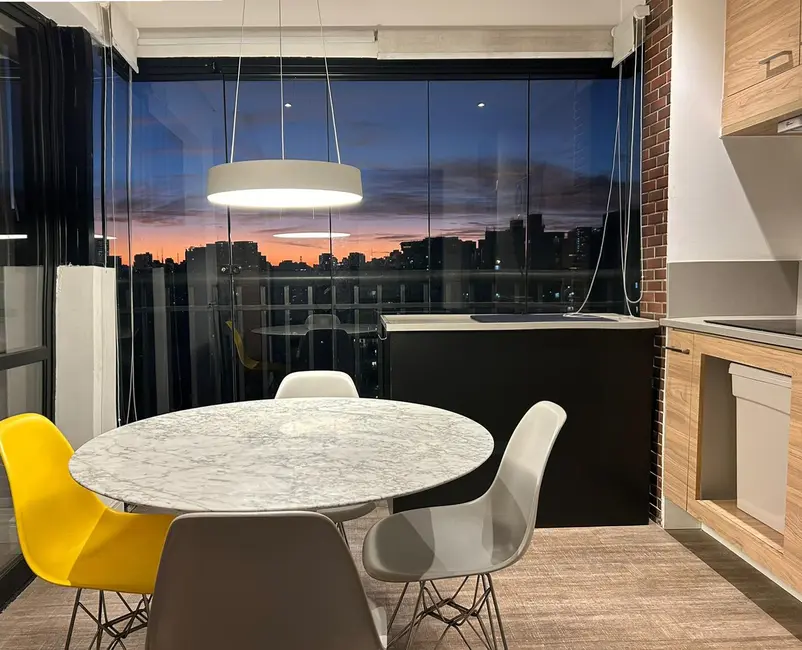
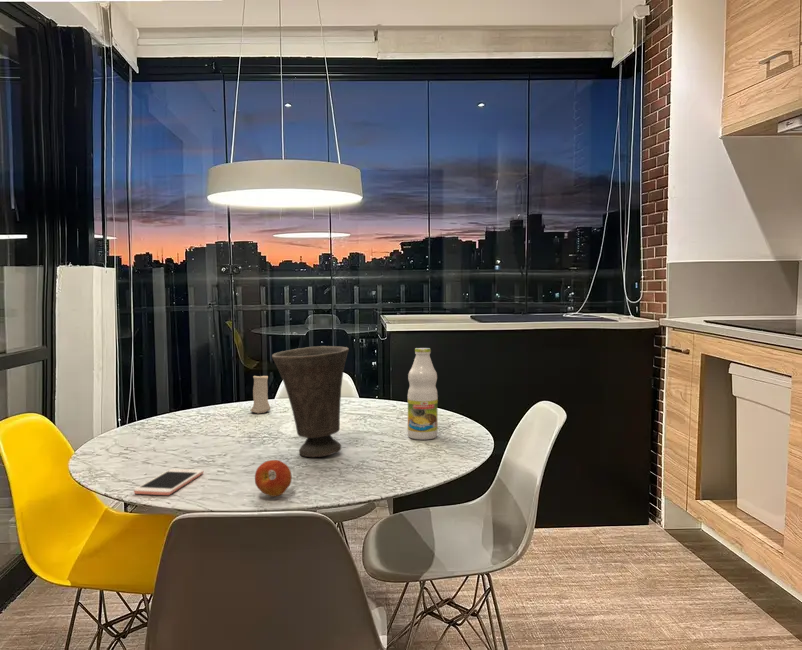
+ bottle [407,347,439,441]
+ vase [271,345,350,458]
+ fruit [254,459,293,498]
+ candle [249,371,271,414]
+ cell phone [133,468,205,496]
